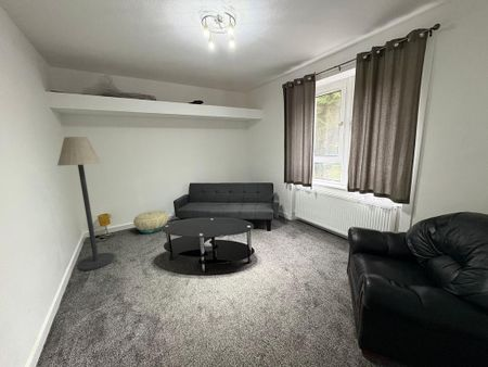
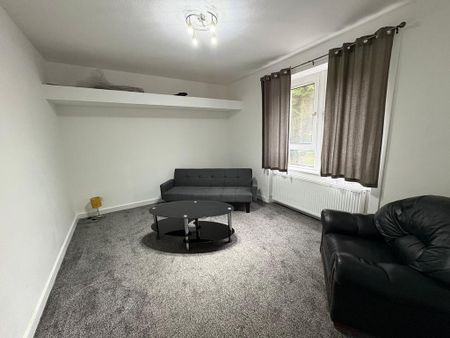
- basket [132,210,169,233]
- floor lamp [56,136,116,271]
